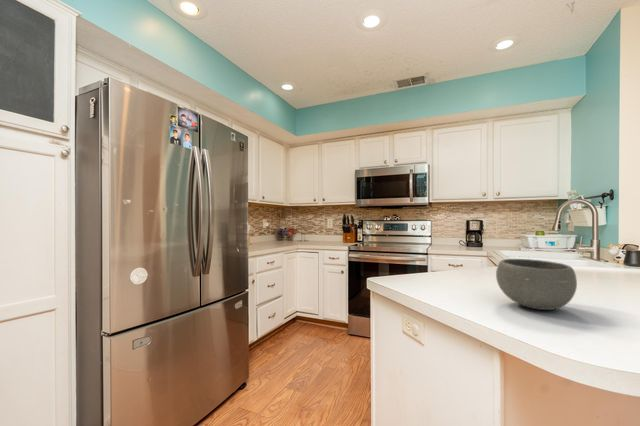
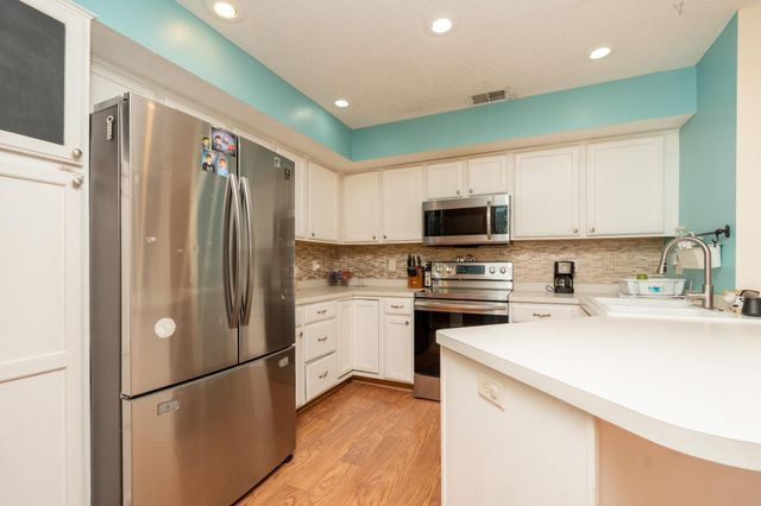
- bowl [495,258,578,311]
